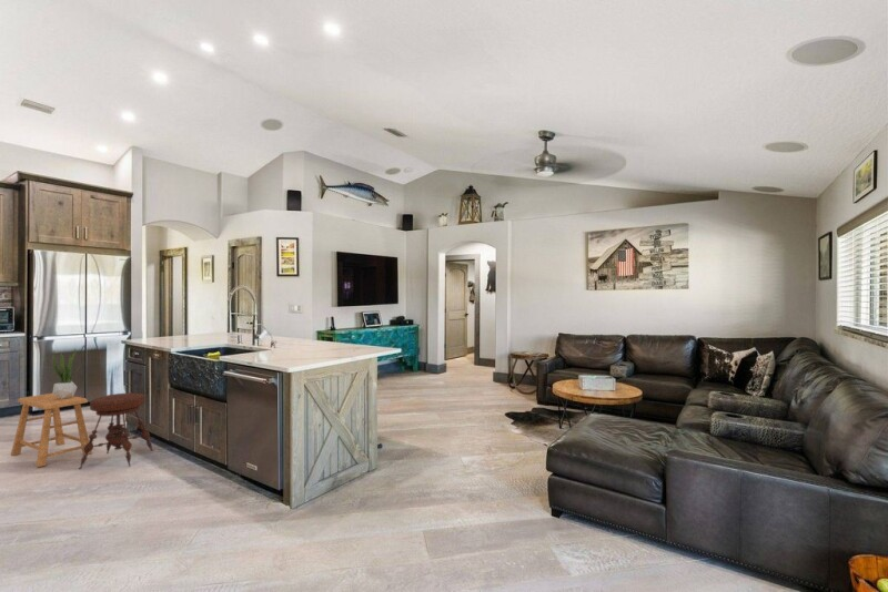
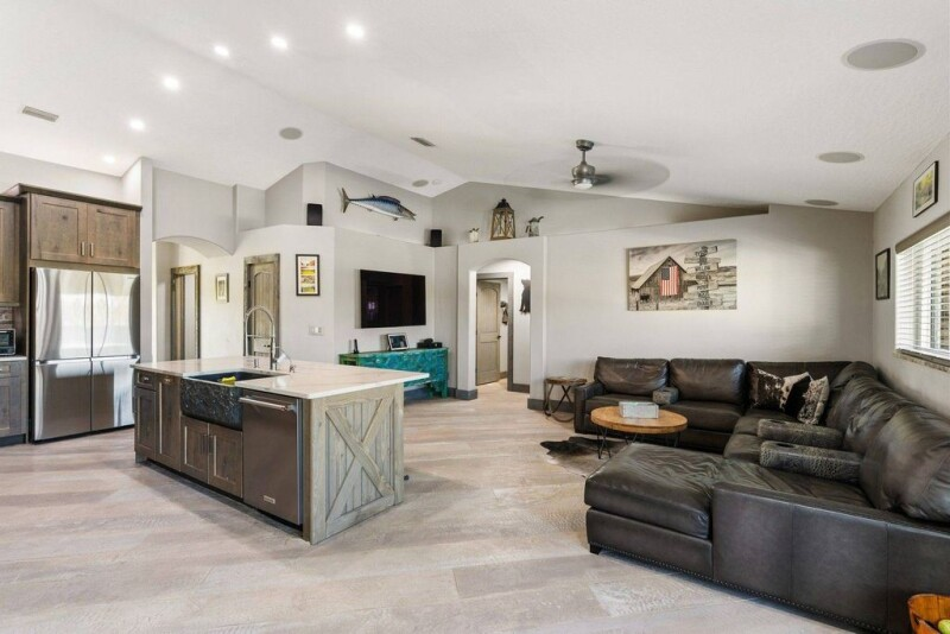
- stool [10,392,93,469]
- potted plant [50,348,82,399]
- stool [78,391,154,470]
